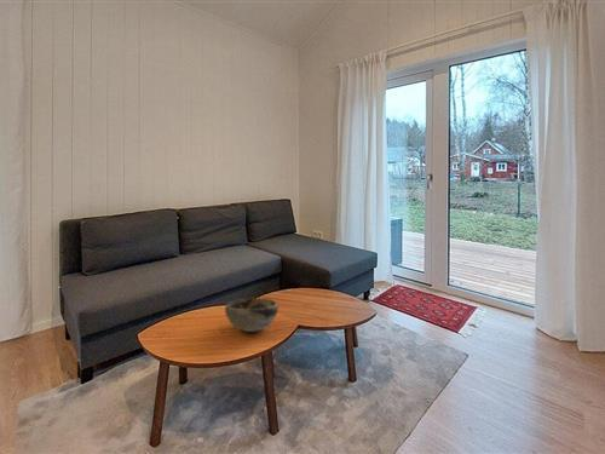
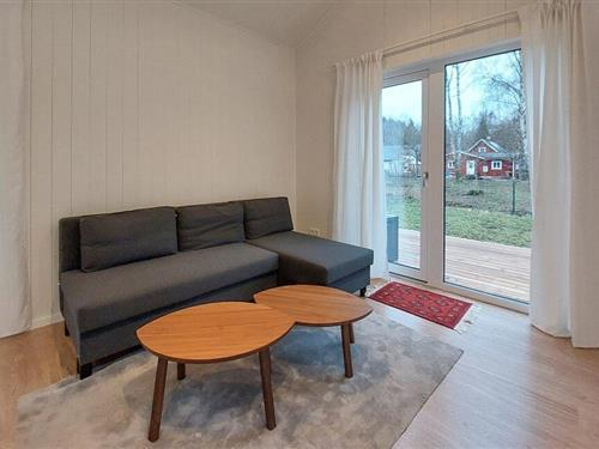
- decorative bowl [224,297,280,333]
